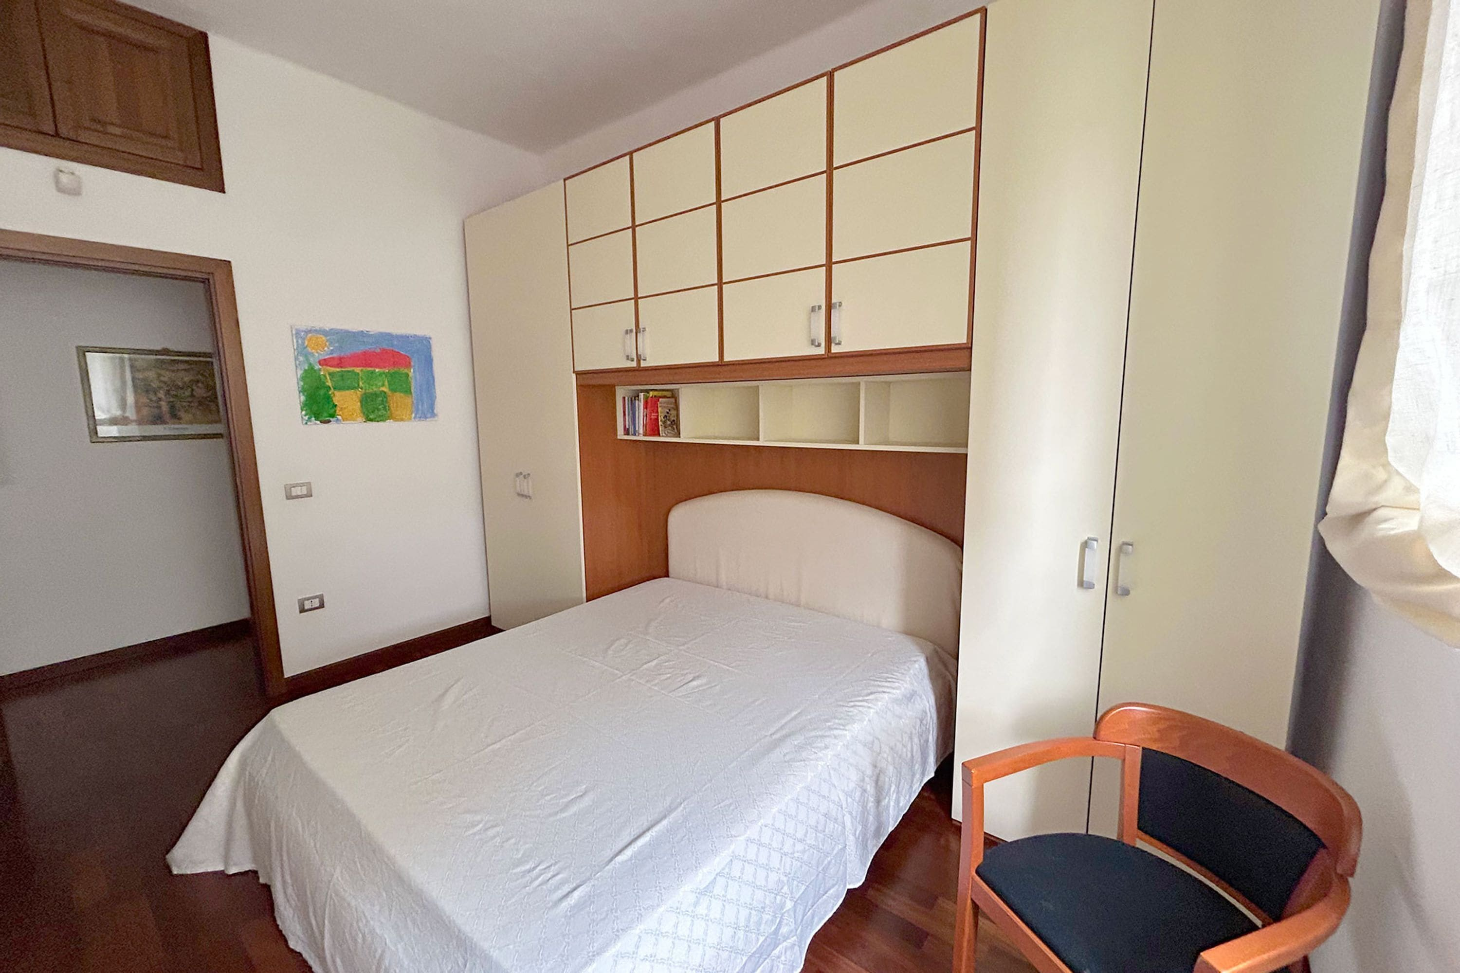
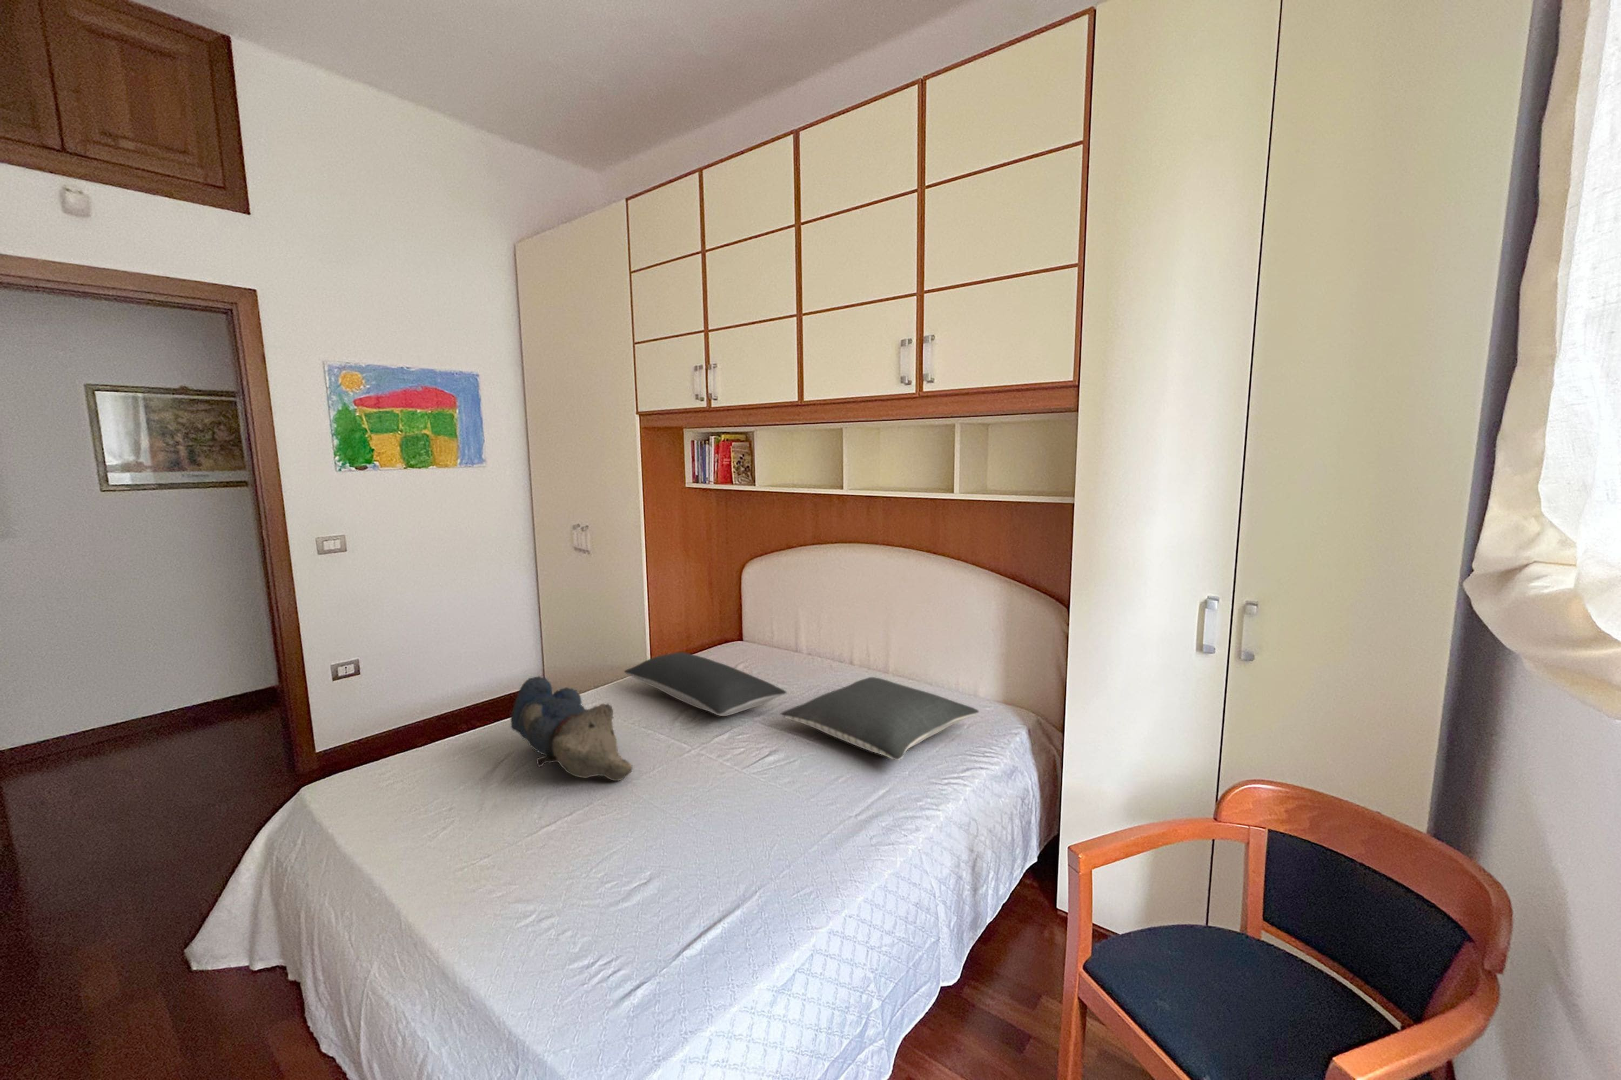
+ teddy bear [510,675,634,781]
+ pillow [779,676,979,761]
+ pillow [624,652,788,716]
